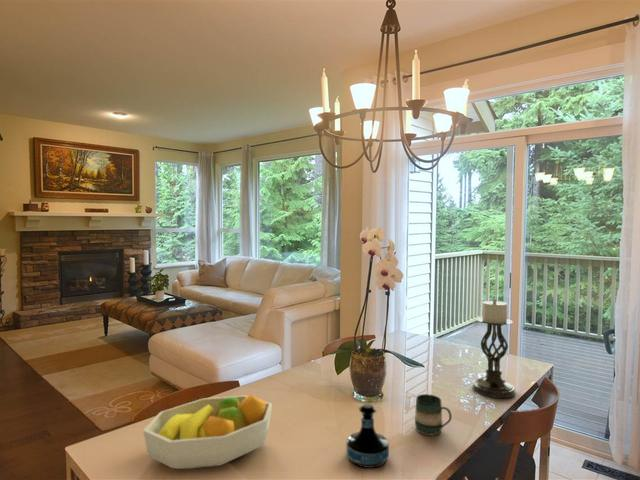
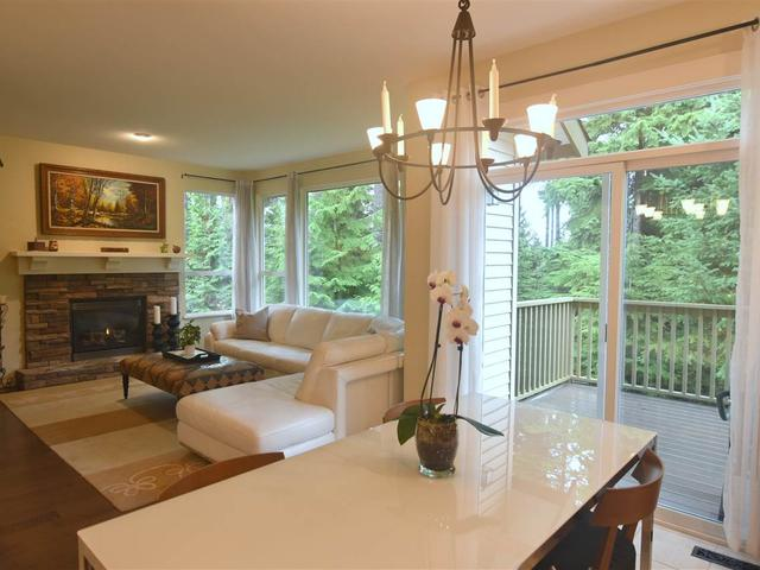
- fruit bowl [142,393,273,470]
- mug [414,393,453,437]
- tequila bottle [345,403,390,469]
- candle holder [471,298,516,399]
